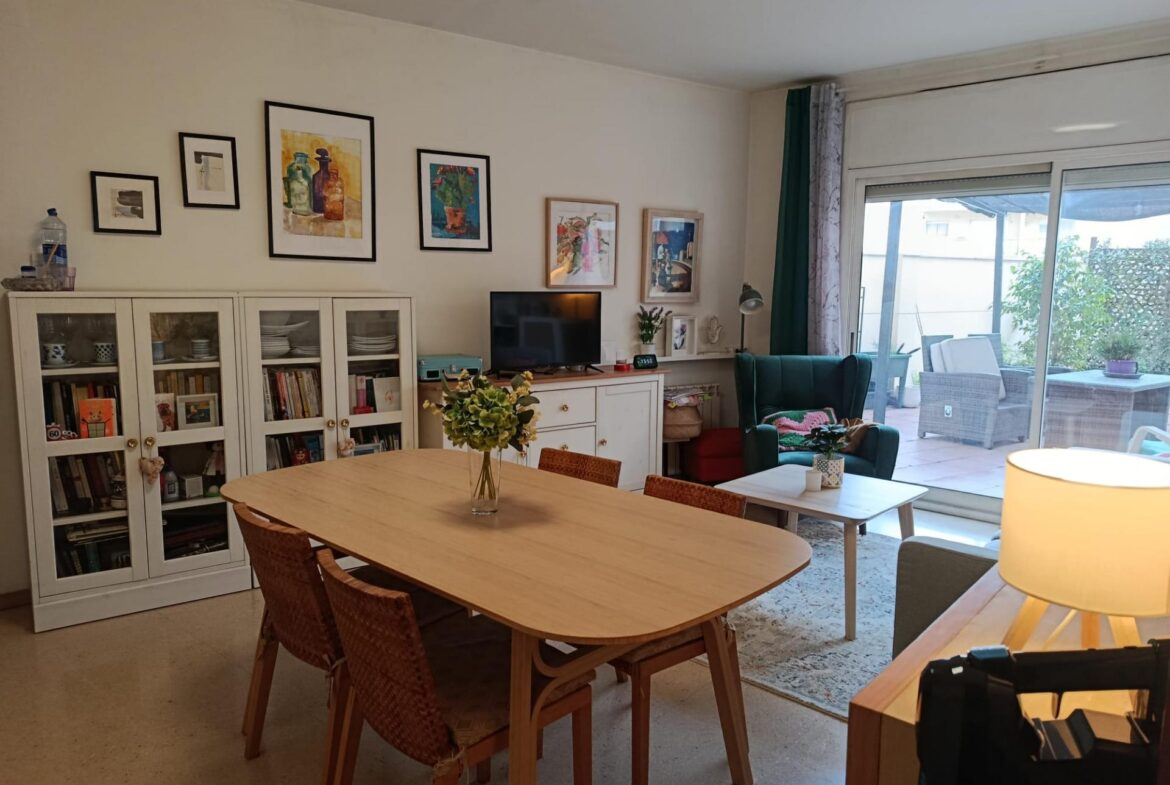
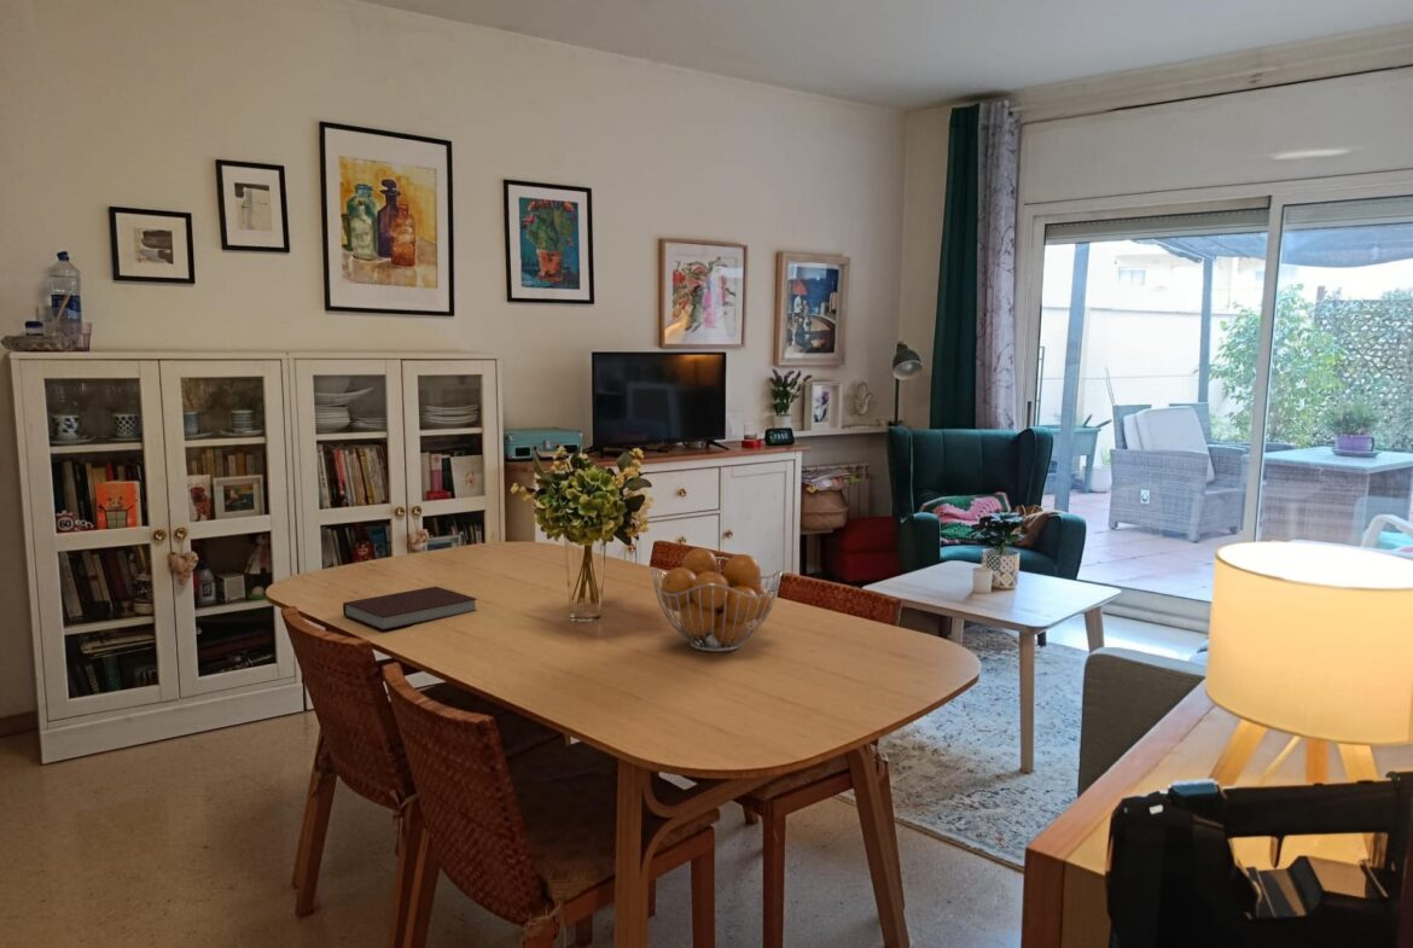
+ fruit basket [651,547,783,653]
+ notebook [342,586,478,632]
